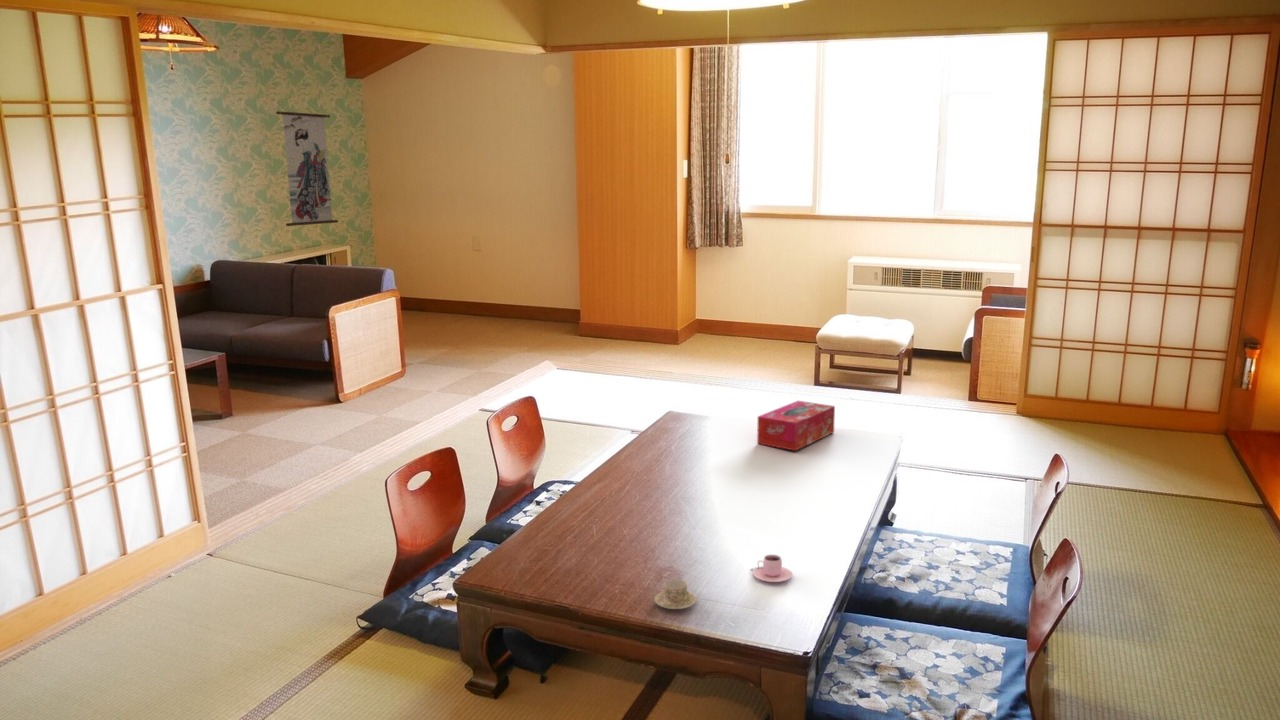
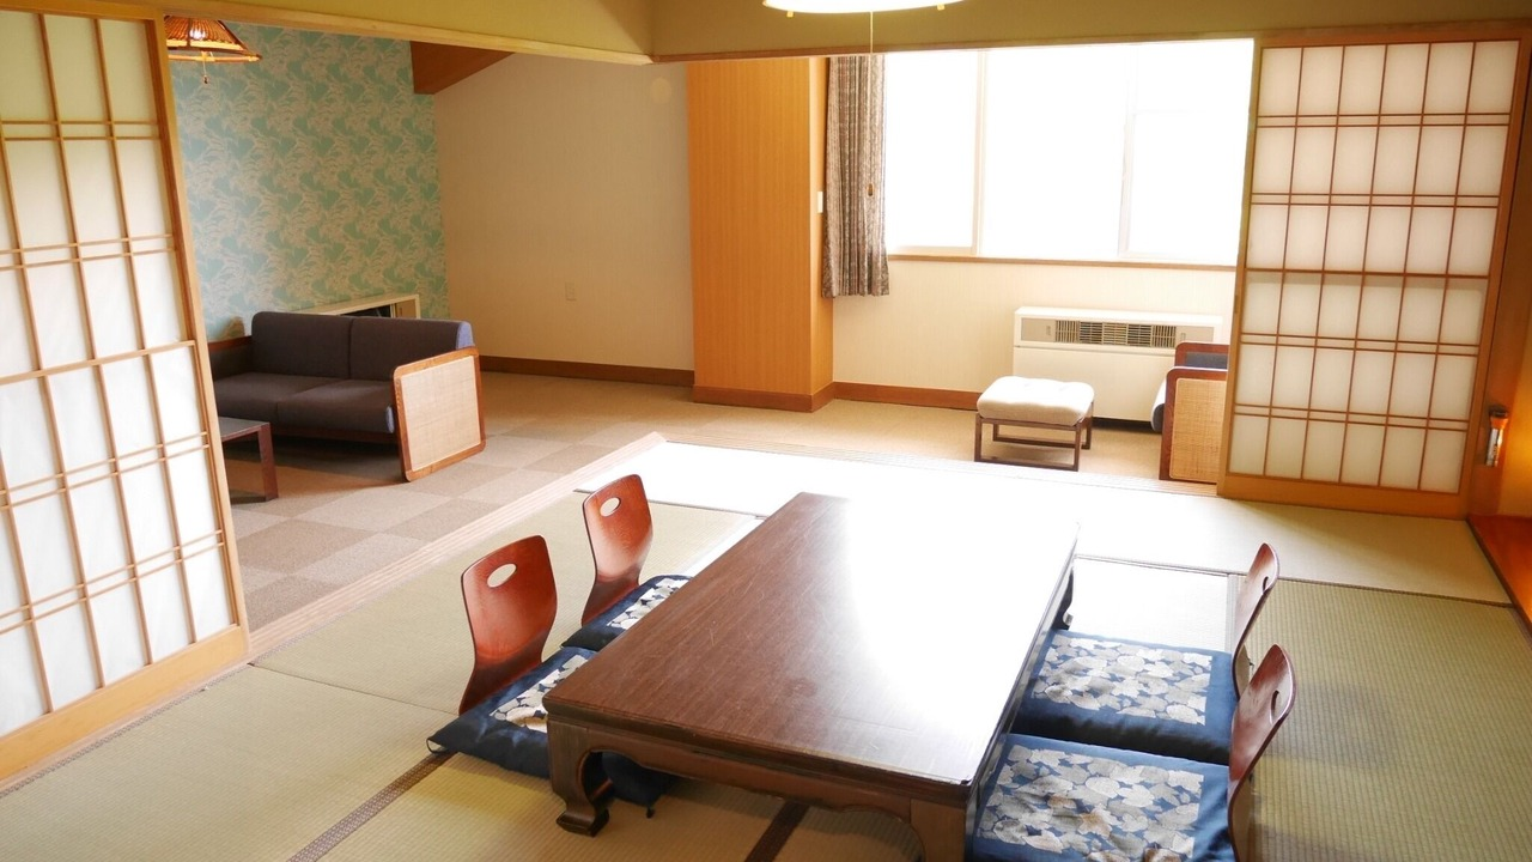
- tissue box [756,400,836,452]
- teacup [654,578,697,610]
- teacup [749,554,793,583]
- wall scroll [275,98,339,227]
